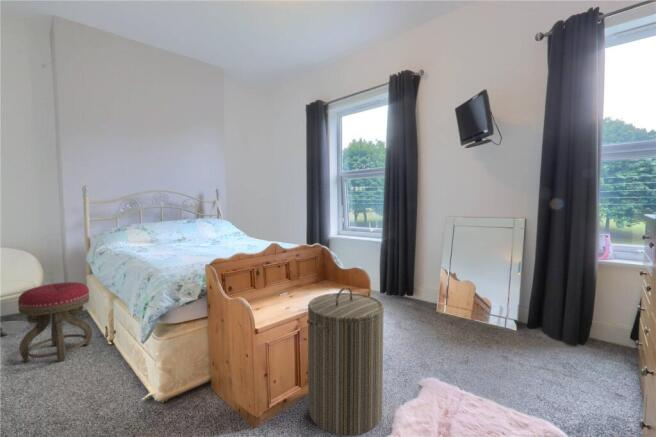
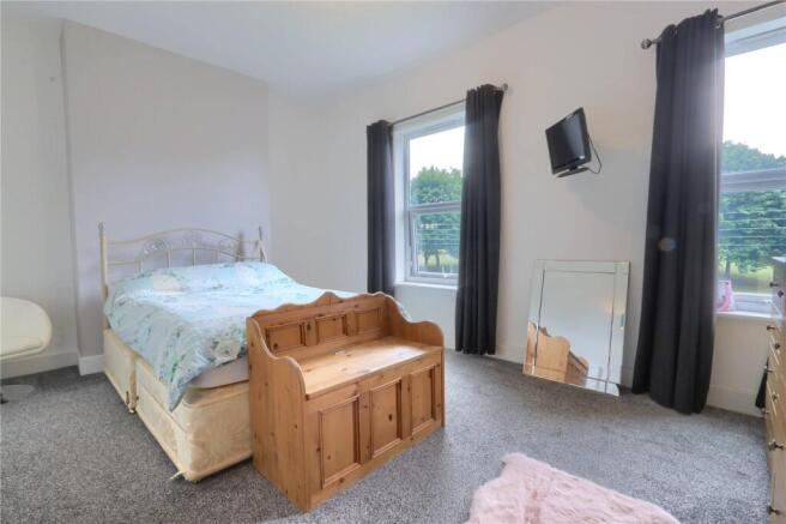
- stool [17,281,93,363]
- laundry hamper [306,286,385,437]
